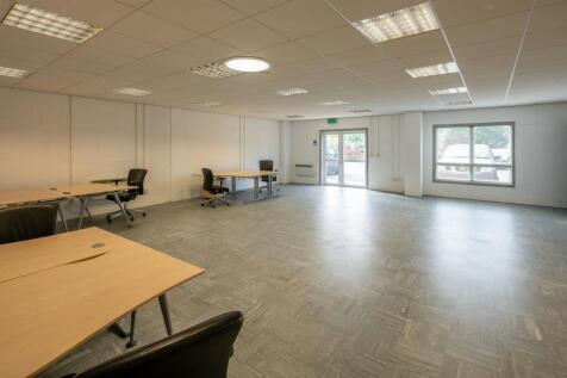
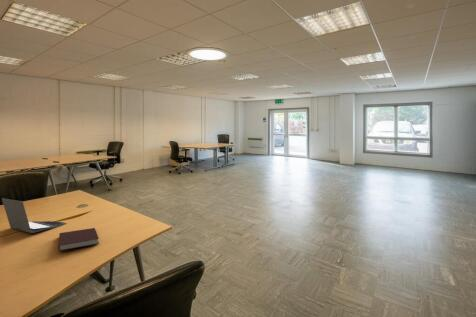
+ laptop [1,197,68,234]
+ notebook [57,227,100,252]
